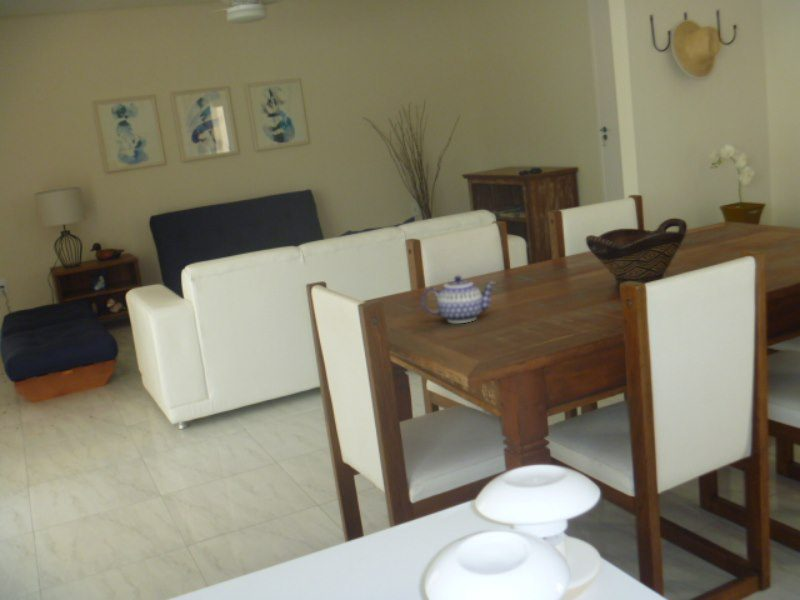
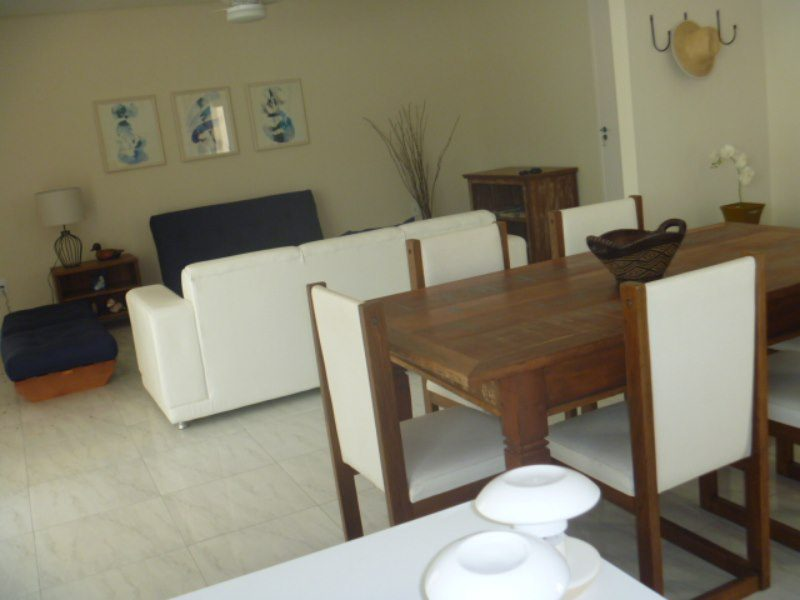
- teapot [421,275,497,324]
